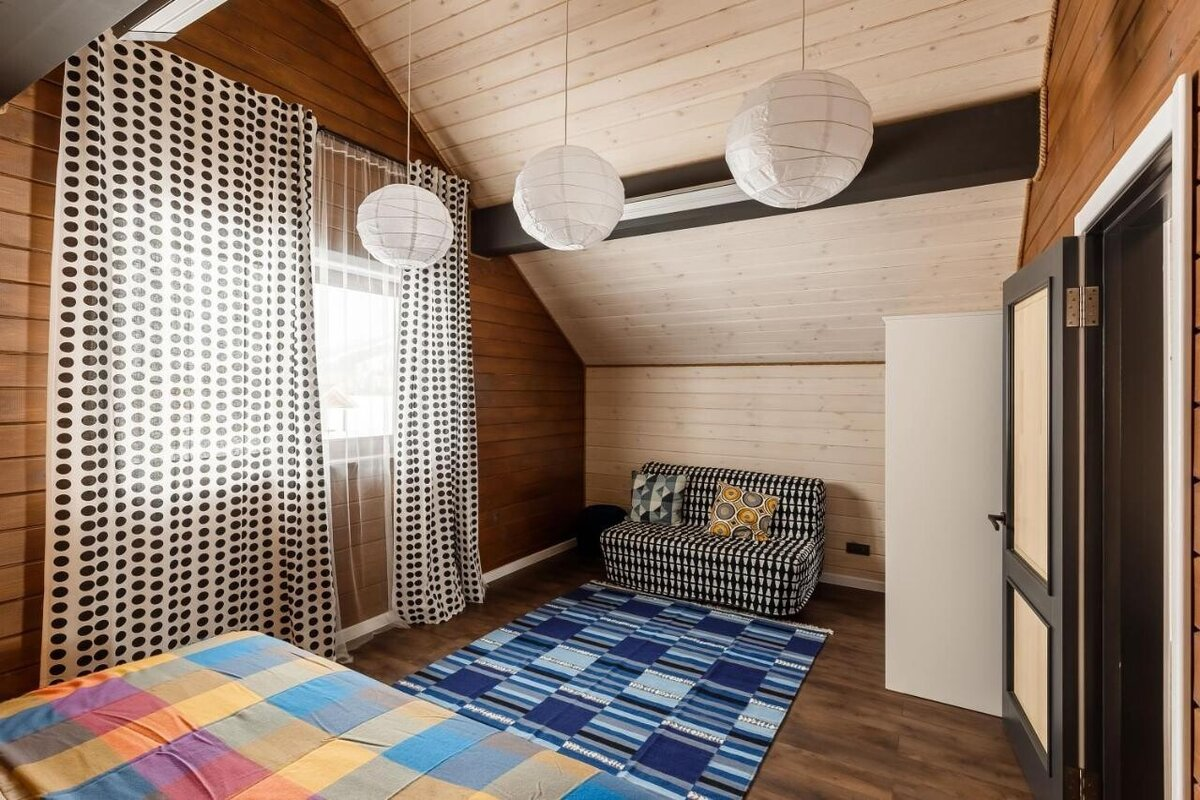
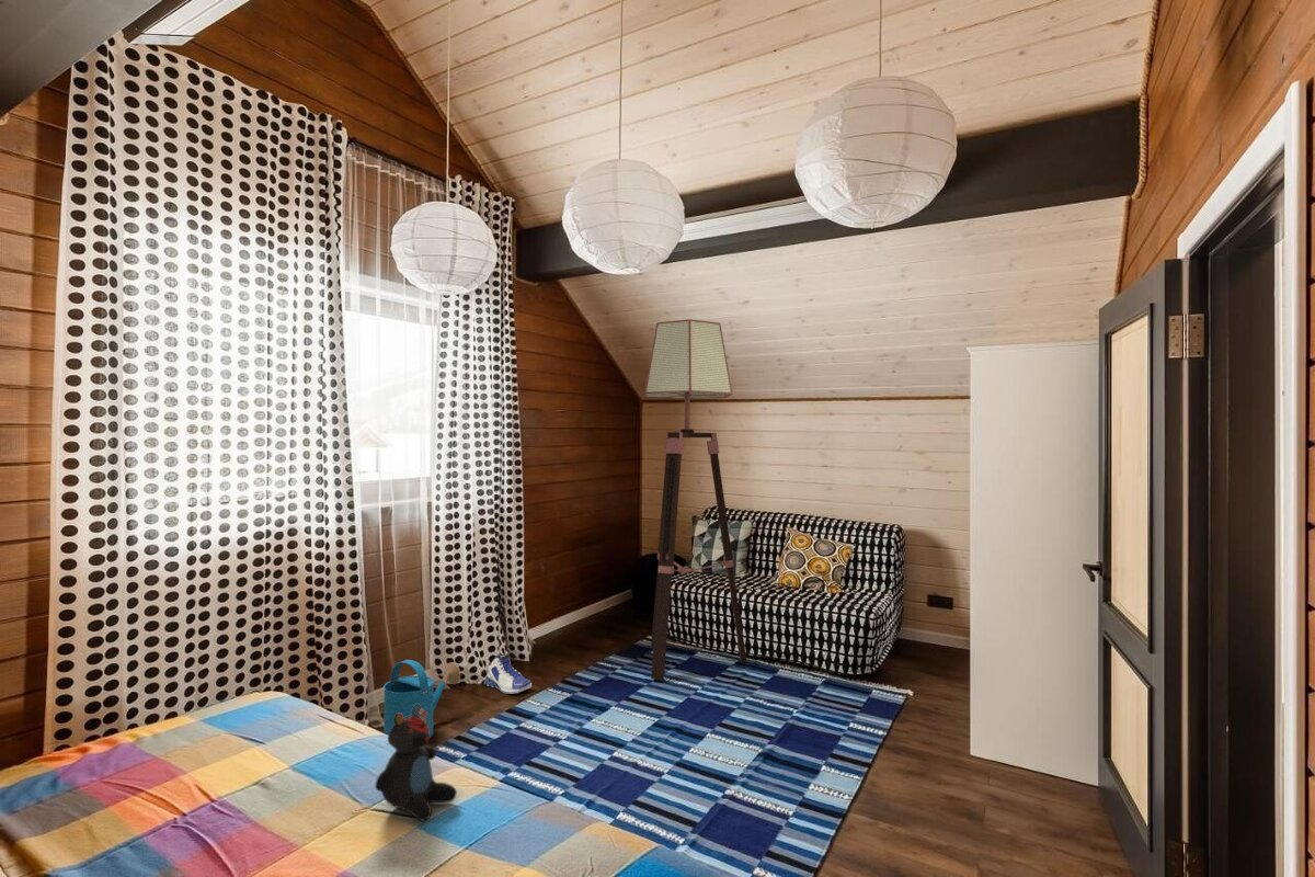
+ floor lamp [643,318,748,682]
+ watering can [382,659,461,739]
+ teddy bear [374,704,458,822]
+ sneaker [483,653,533,695]
